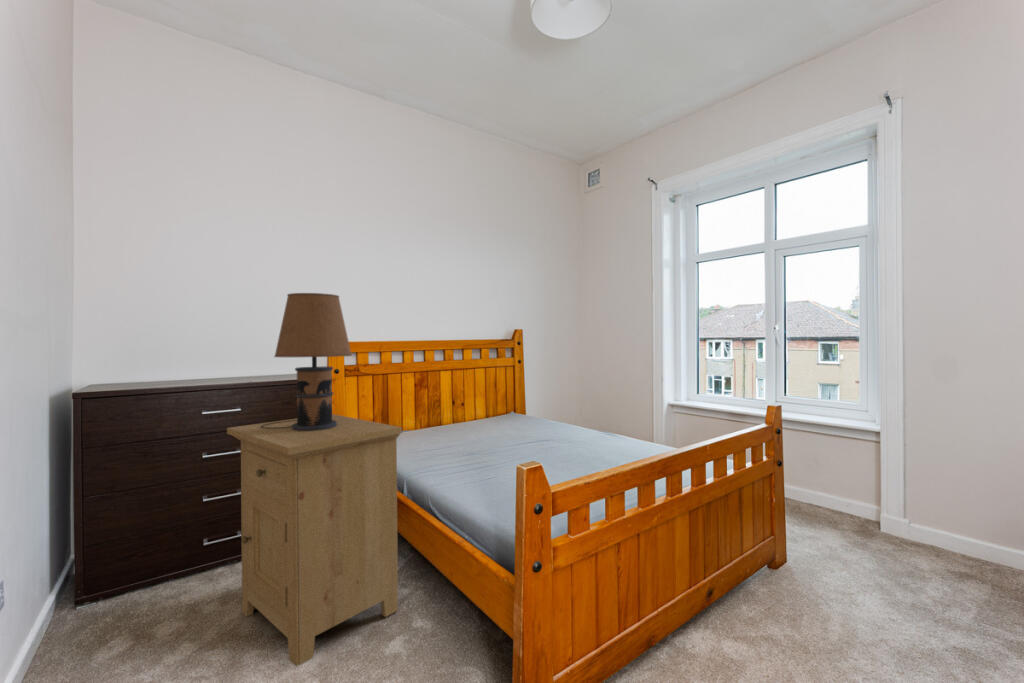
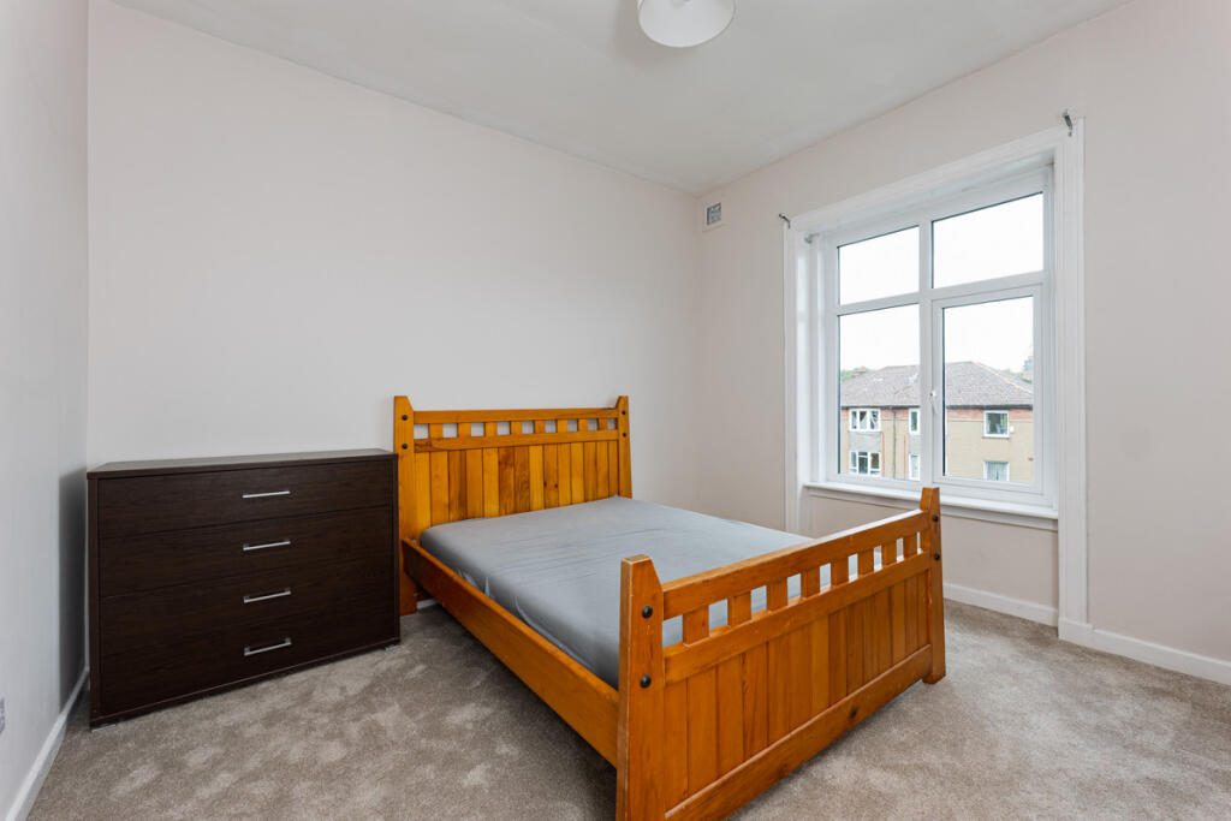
- table lamp [261,292,353,431]
- nightstand [226,413,403,667]
